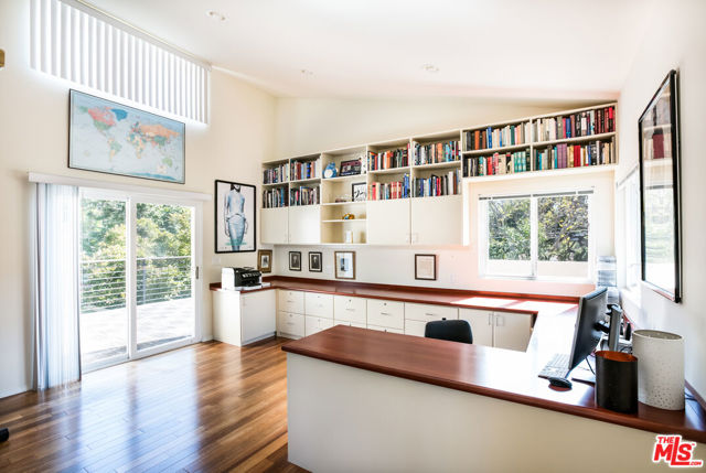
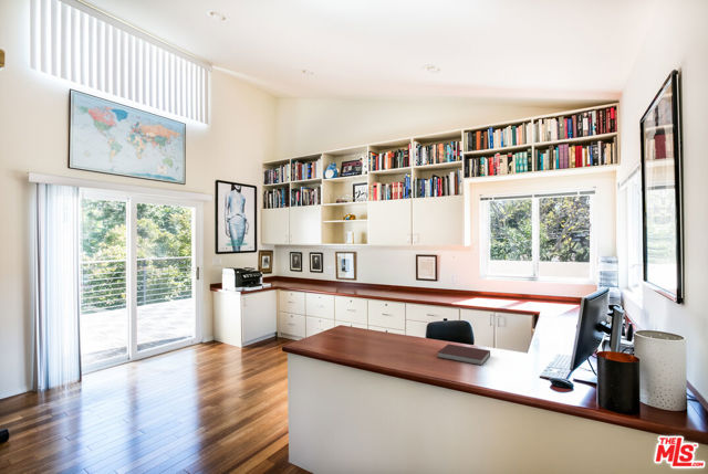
+ notebook [437,343,491,367]
